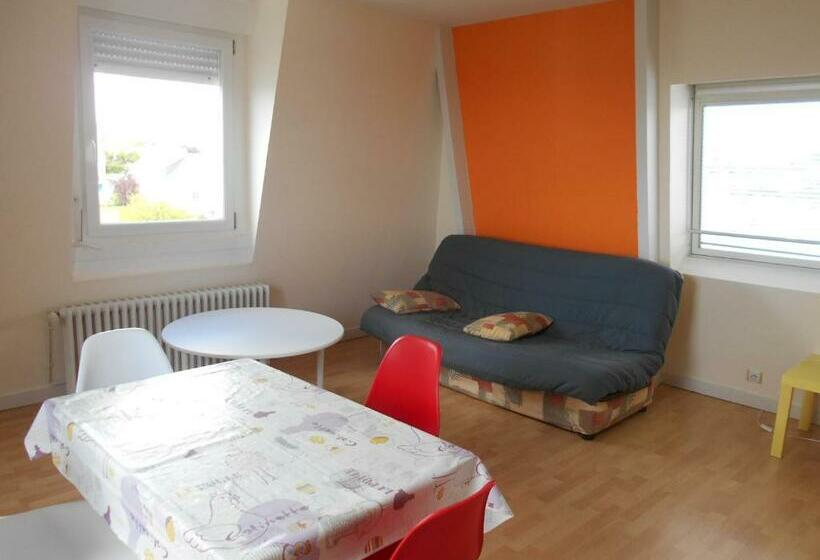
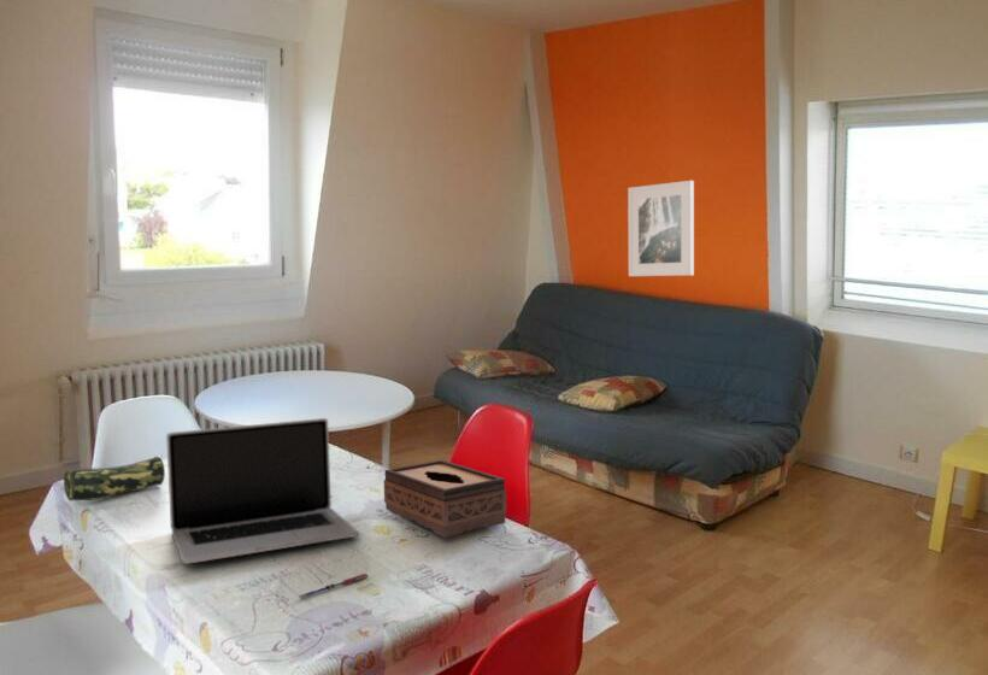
+ pen [298,573,369,600]
+ tissue box [383,459,507,539]
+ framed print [627,180,695,277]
+ laptop [165,417,359,564]
+ pencil case [63,454,166,503]
